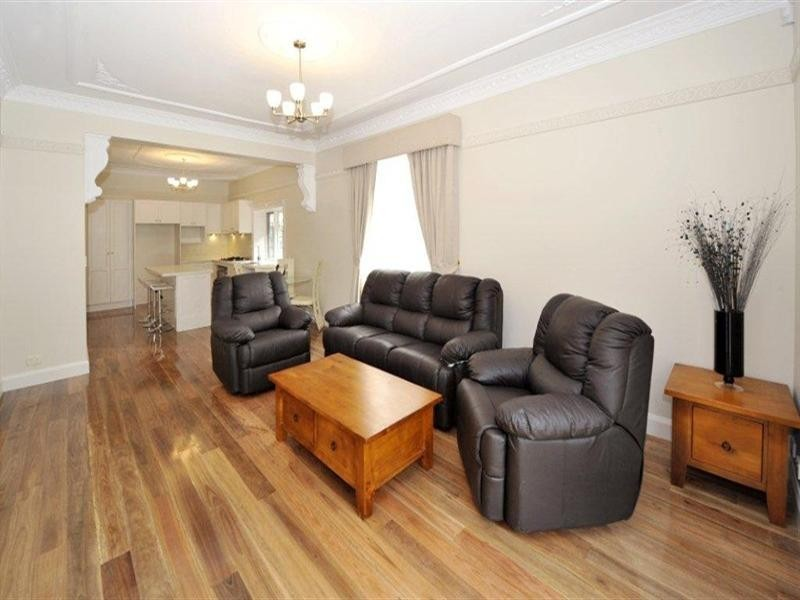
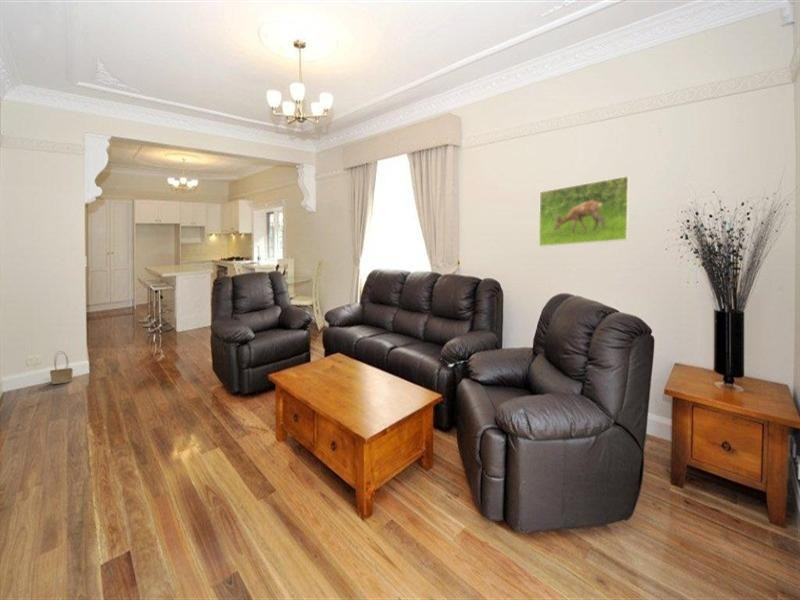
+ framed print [538,175,631,248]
+ basket [49,350,74,385]
